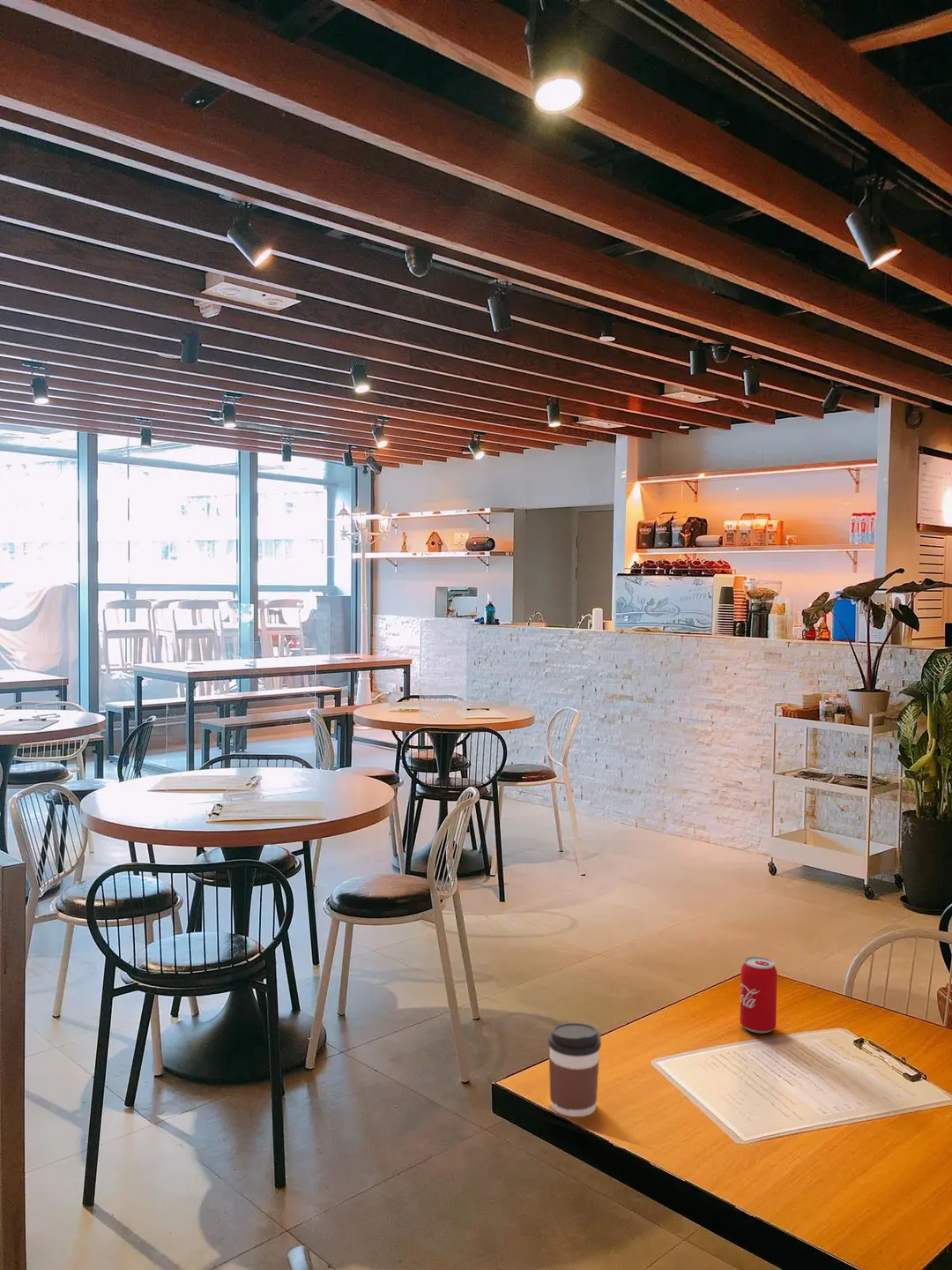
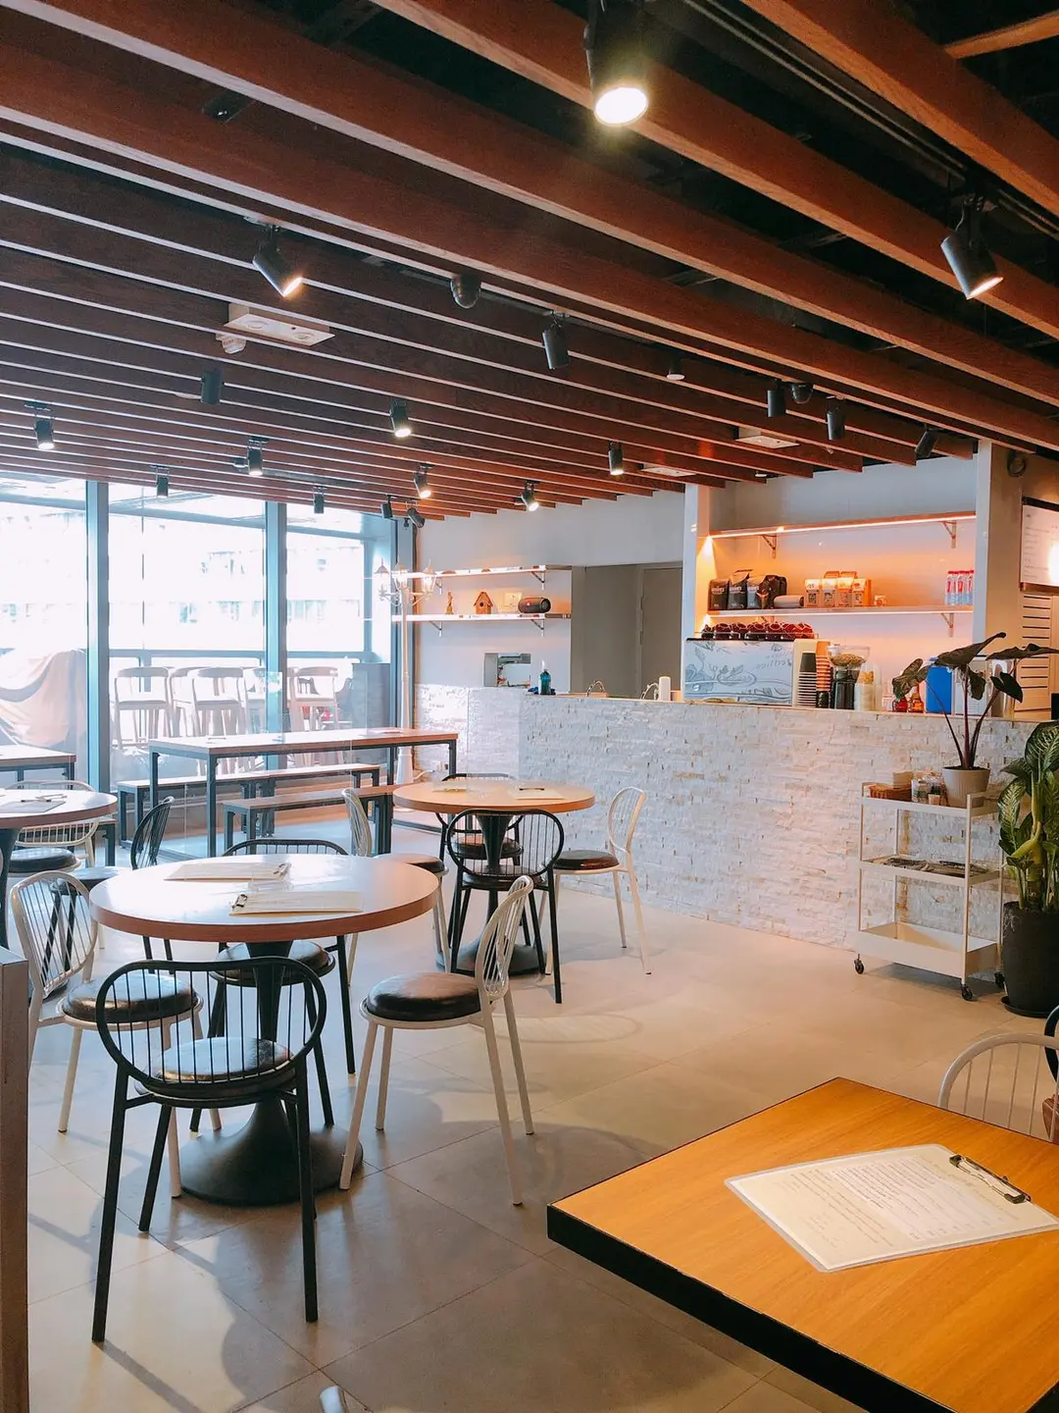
- coffee cup [547,1022,602,1117]
- beverage can [739,956,778,1035]
